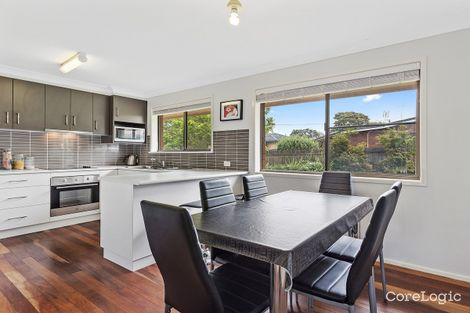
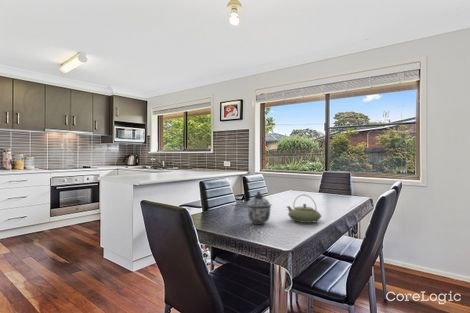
+ lidded jar [245,190,272,225]
+ teapot [286,194,323,224]
